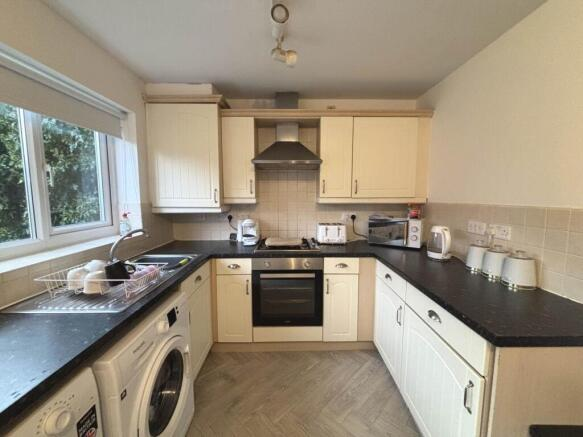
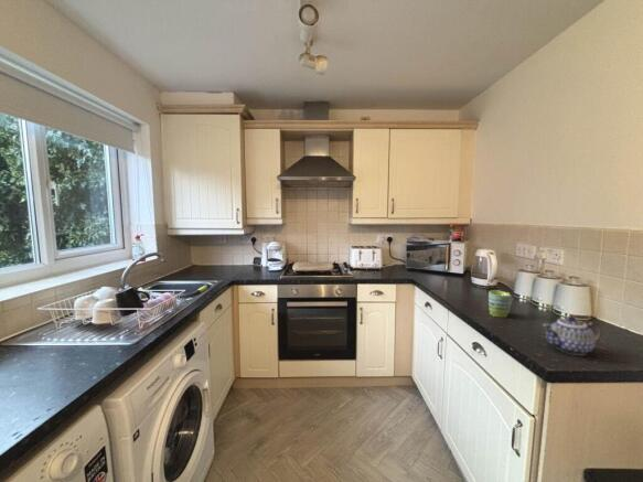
+ teapot [542,314,602,356]
+ mug [487,289,515,319]
